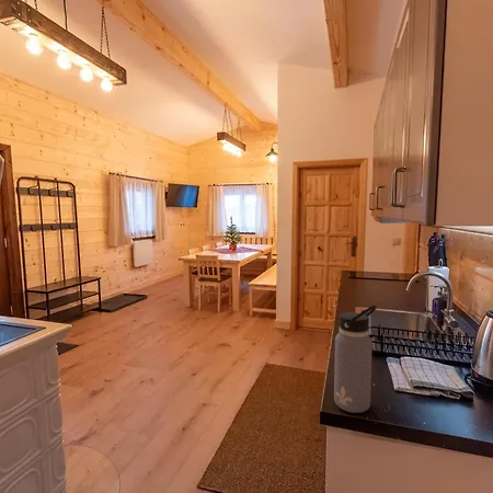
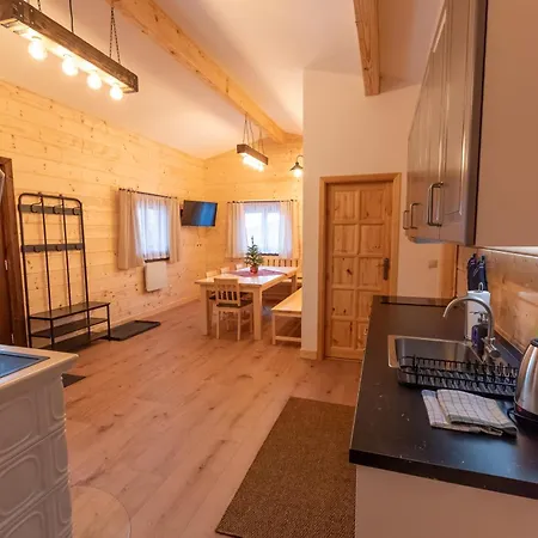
- water bottle [333,305,378,414]
